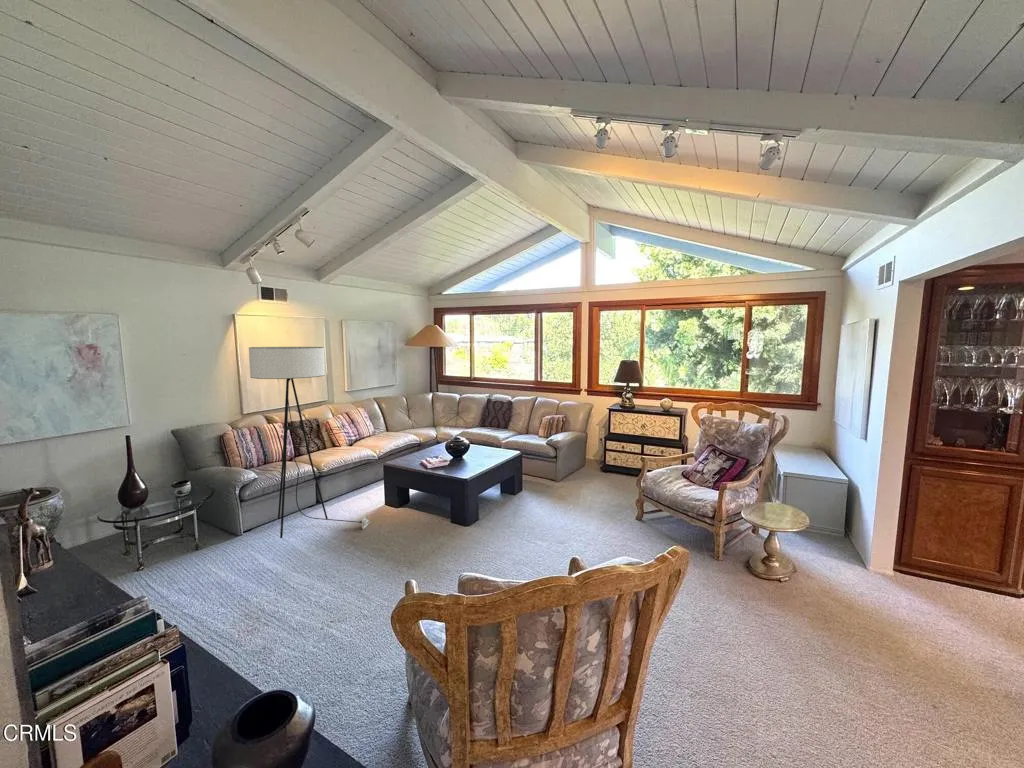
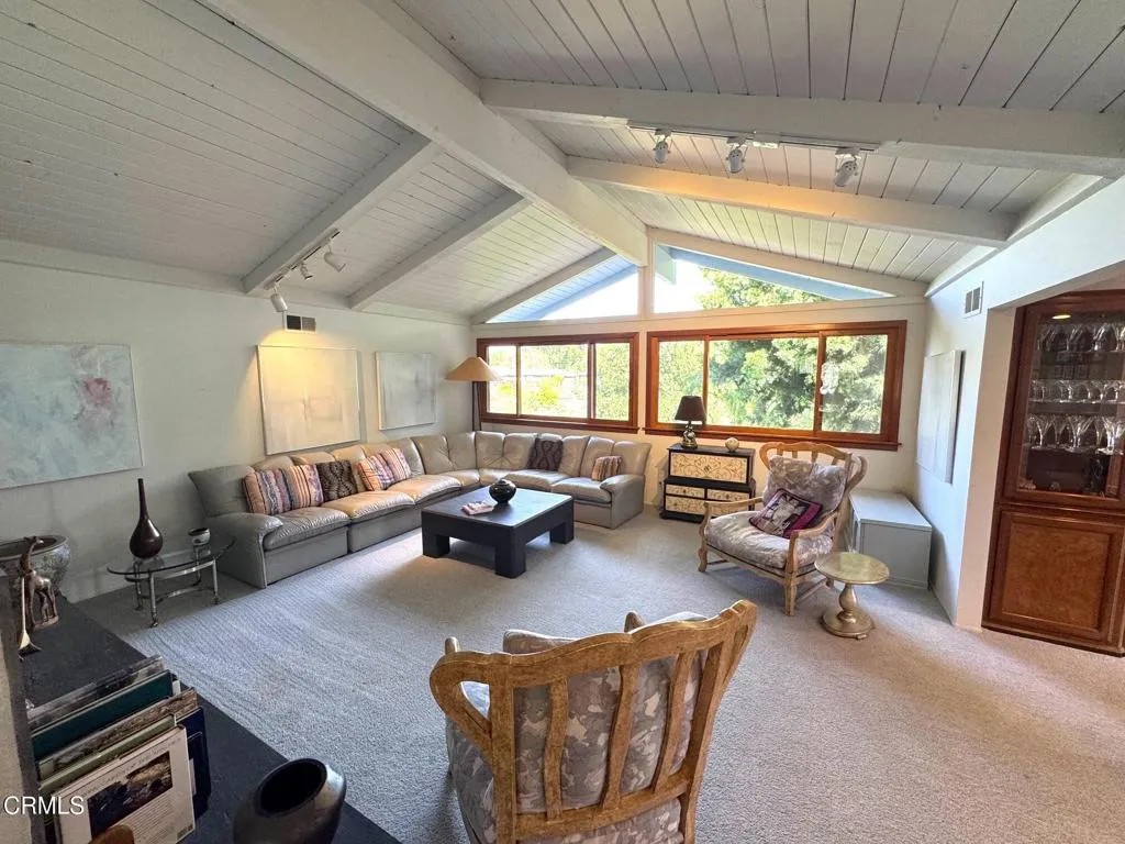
- floor lamp [248,346,371,539]
